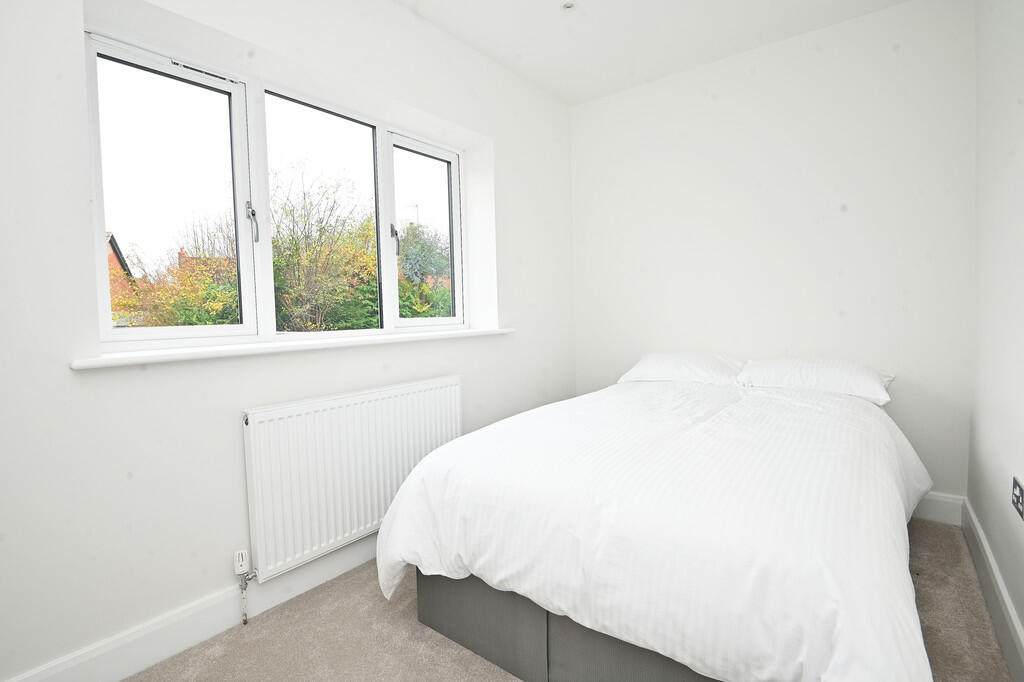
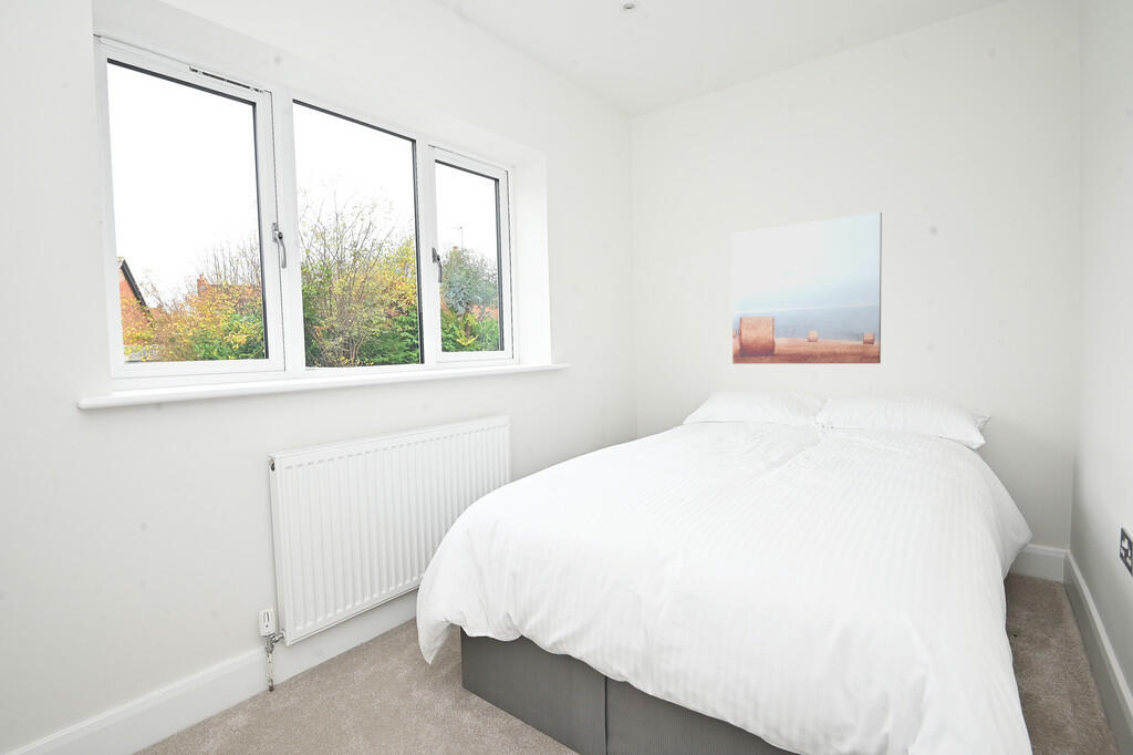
+ wall art [731,210,883,364]
